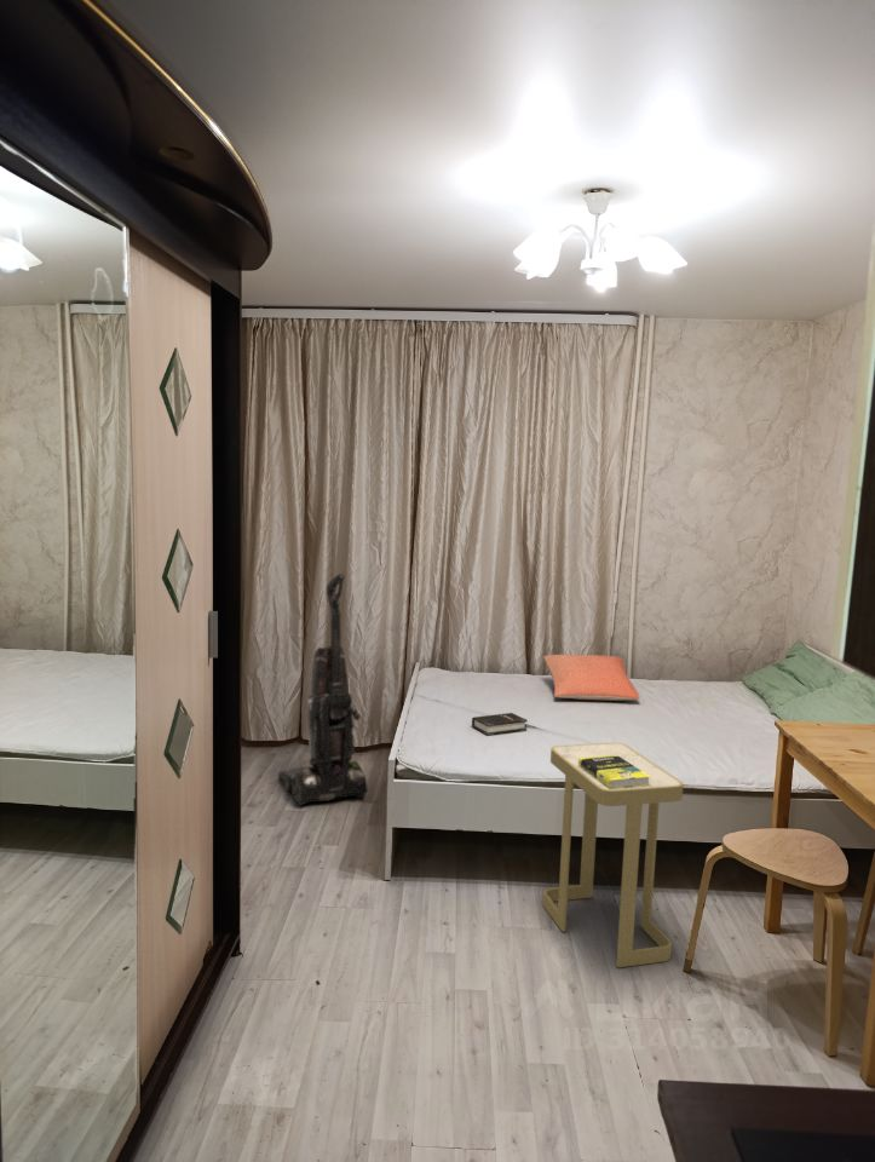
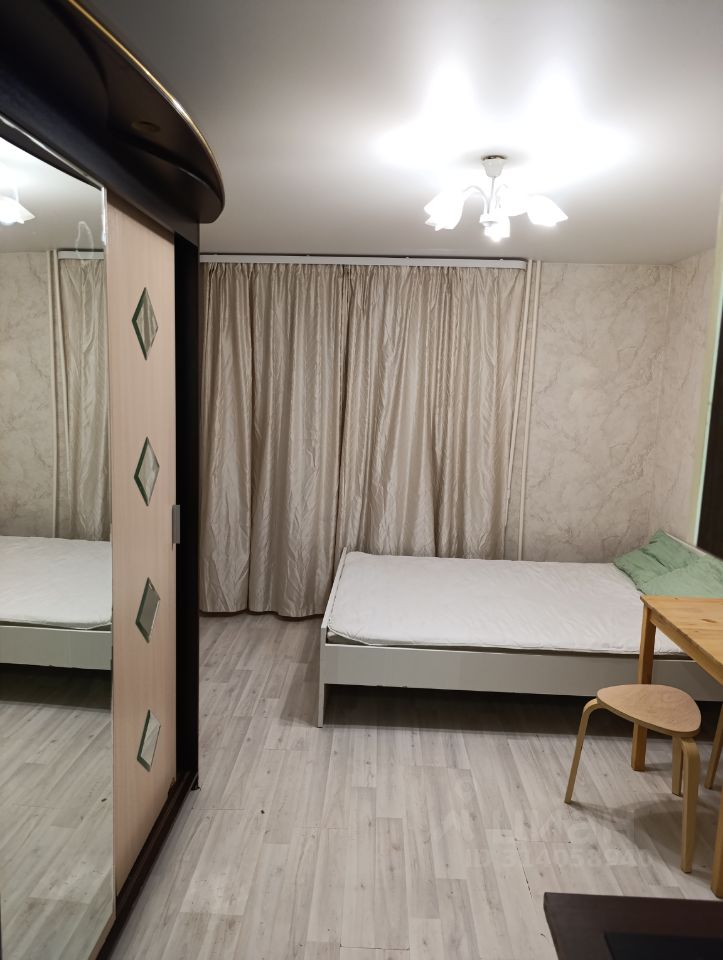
- vacuum cleaner [277,573,368,807]
- hardback book [471,712,529,737]
- side table [542,742,685,968]
- book [578,755,650,788]
- pillow [542,654,640,702]
